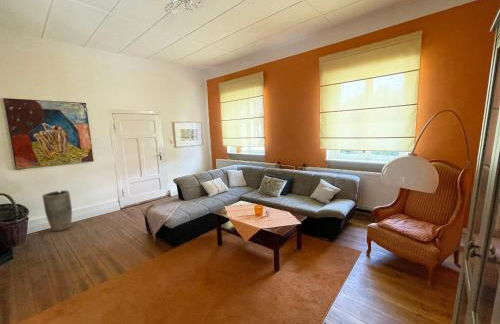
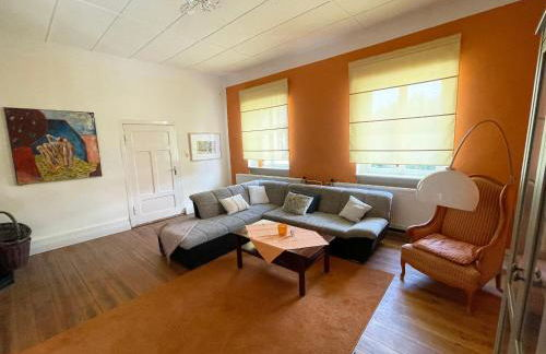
- vase [42,189,73,232]
